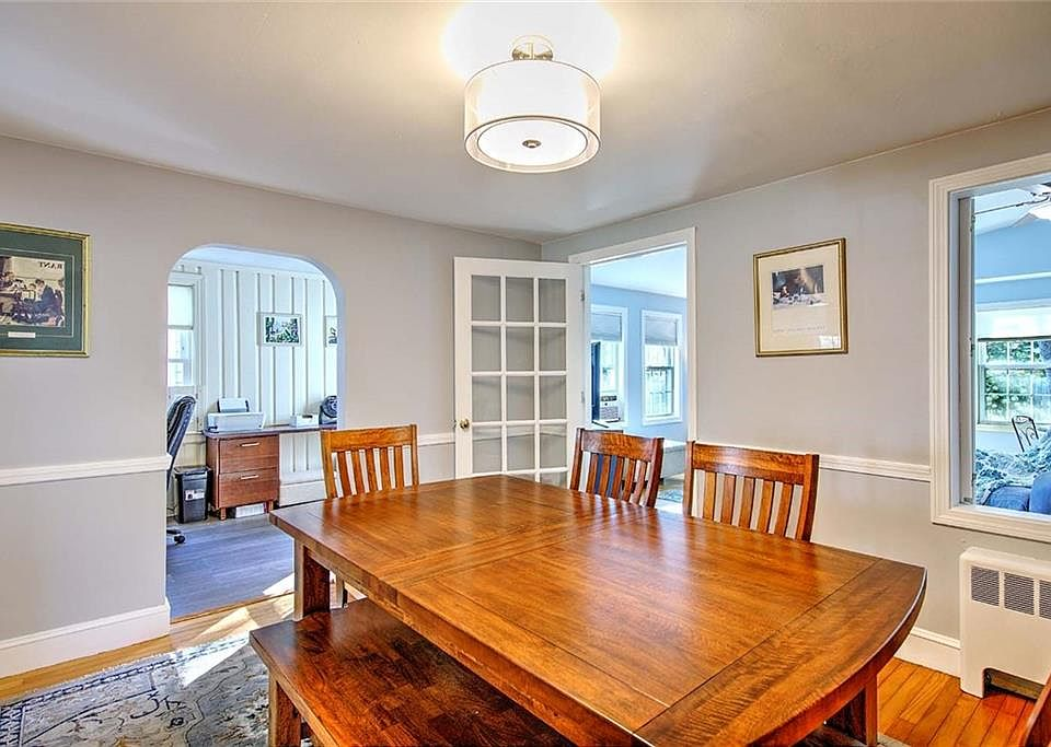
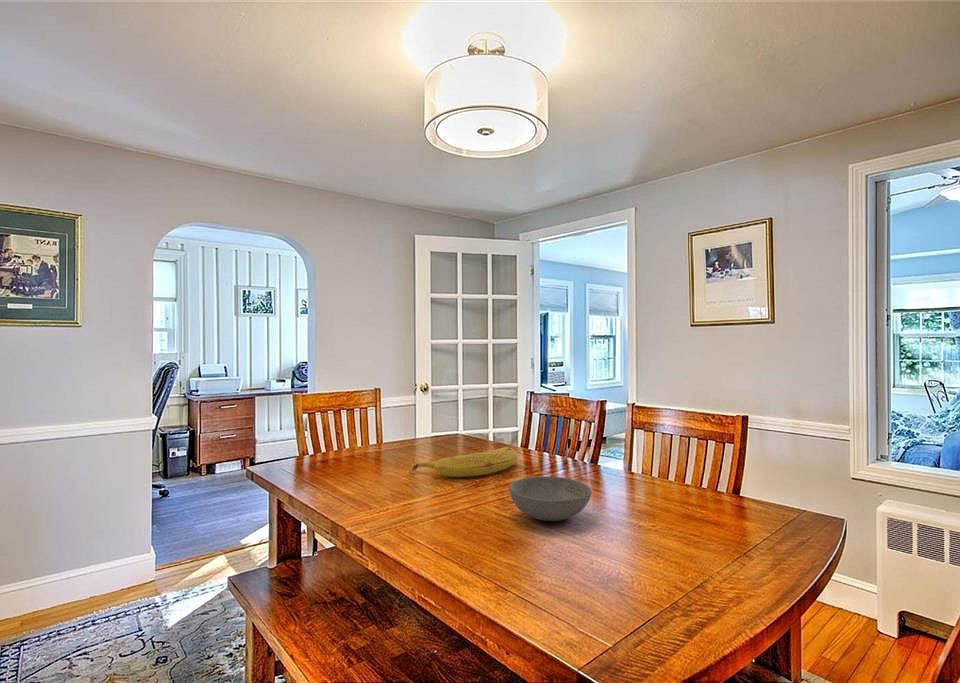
+ fruit [408,446,519,478]
+ bowl [508,476,592,522]
